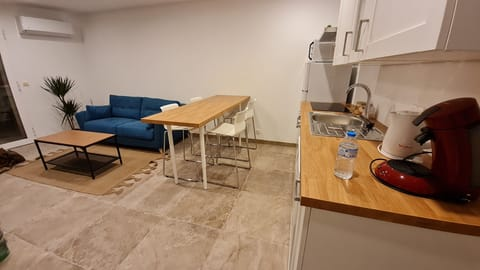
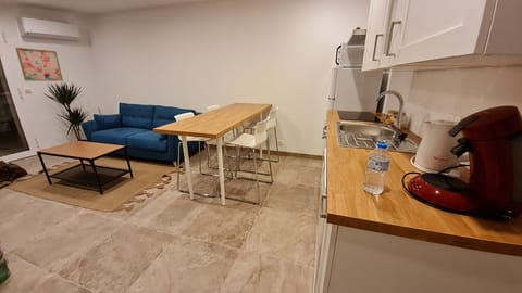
+ wall art [14,47,64,82]
